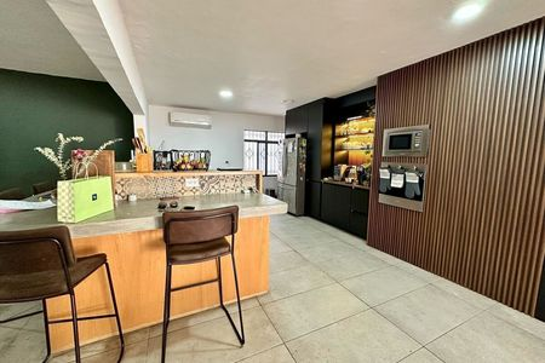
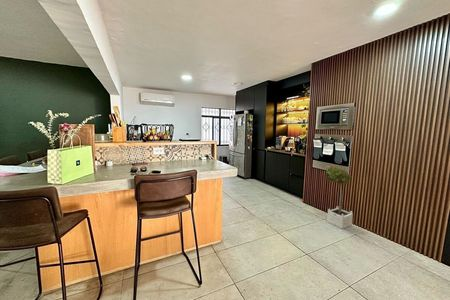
+ potted tree [325,165,354,230]
